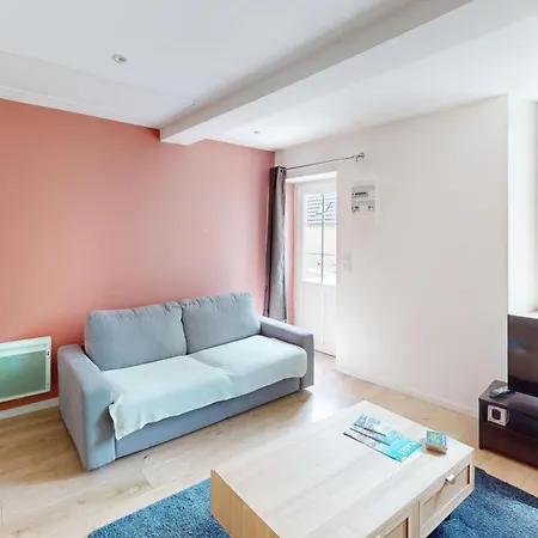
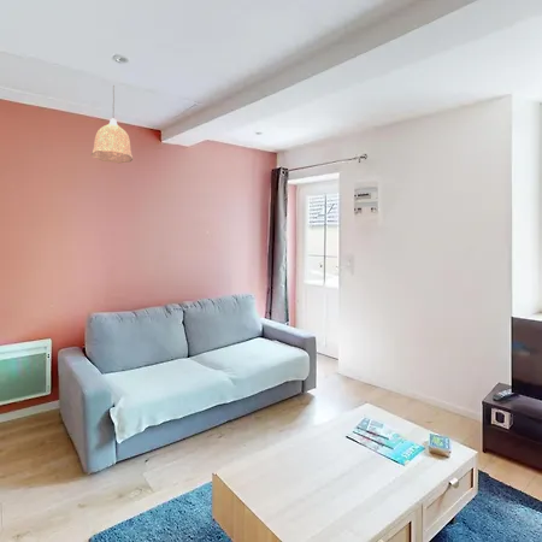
+ pendant lamp [90,84,135,164]
